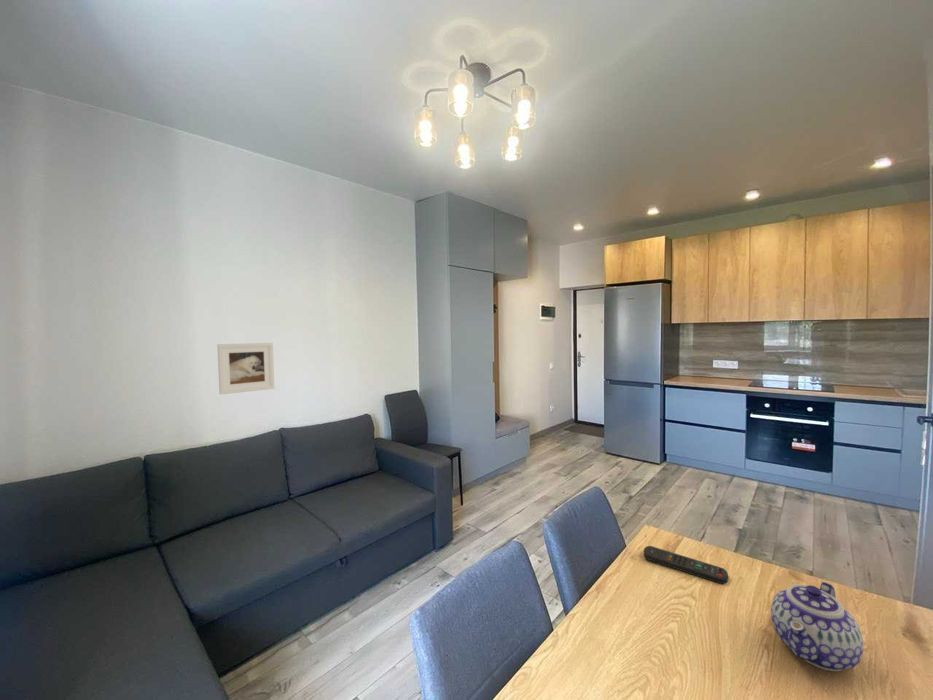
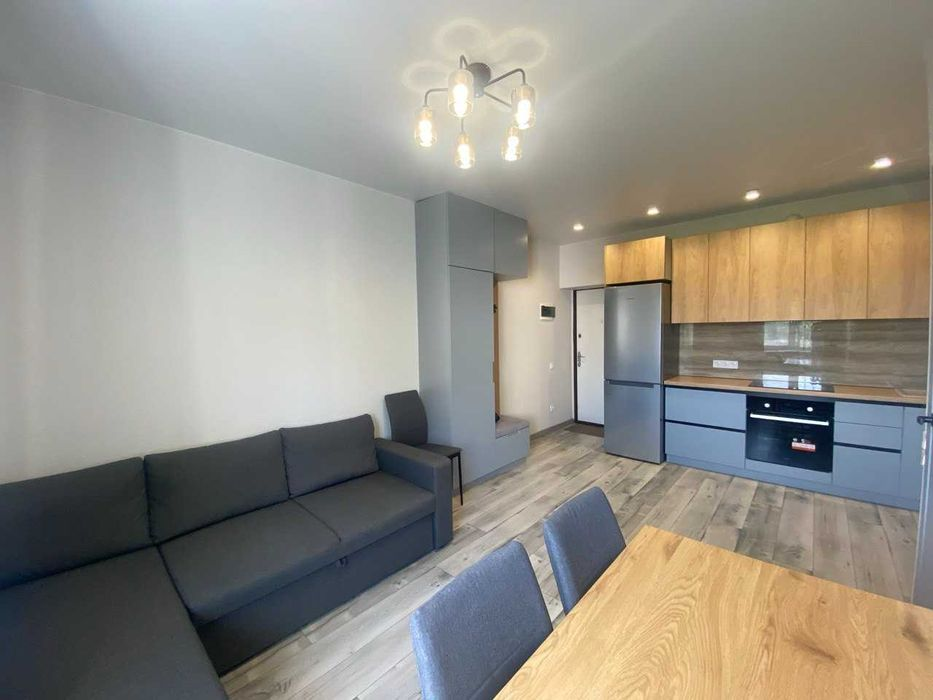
- teapot [770,581,864,672]
- remote control [643,545,729,585]
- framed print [216,342,275,395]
